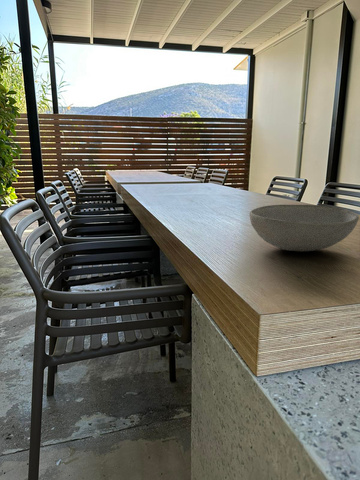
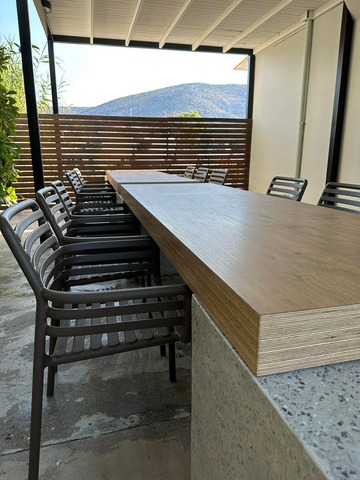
- bowl [249,204,360,252]
